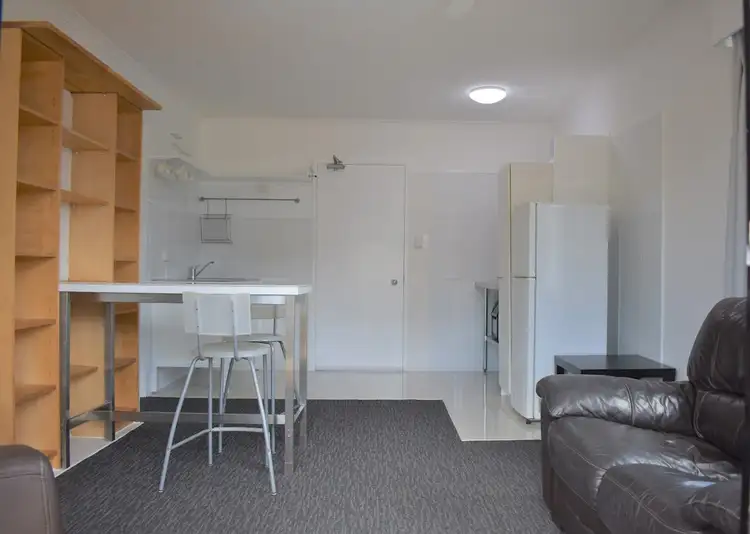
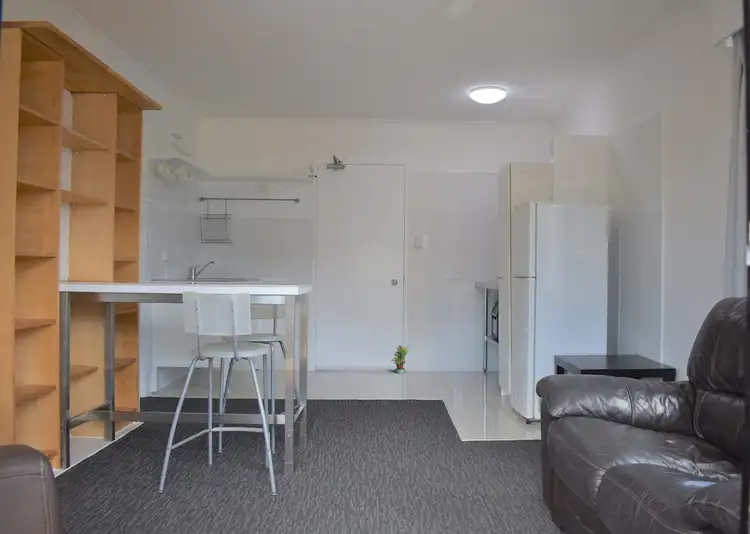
+ potted plant [389,344,410,374]
